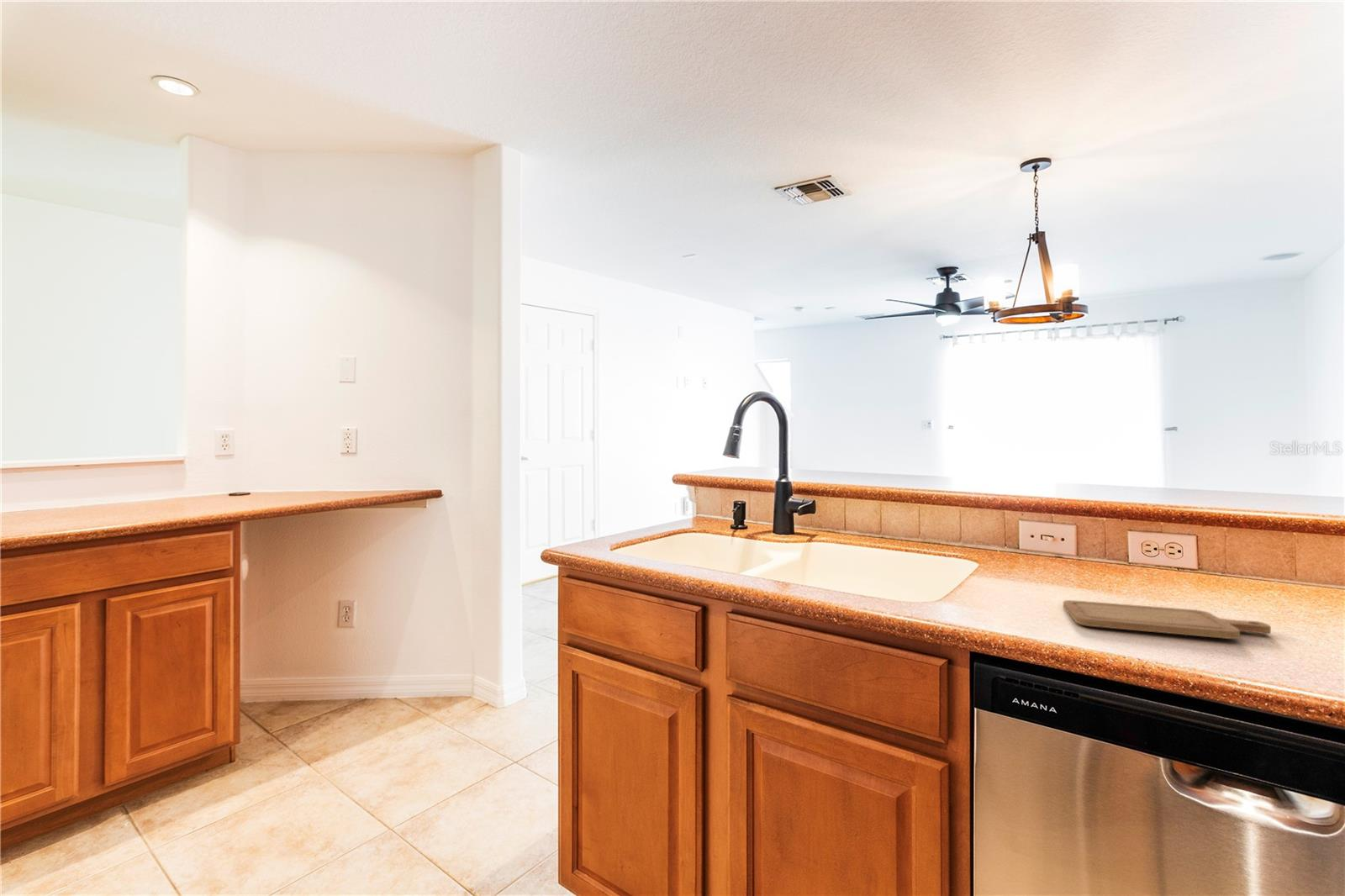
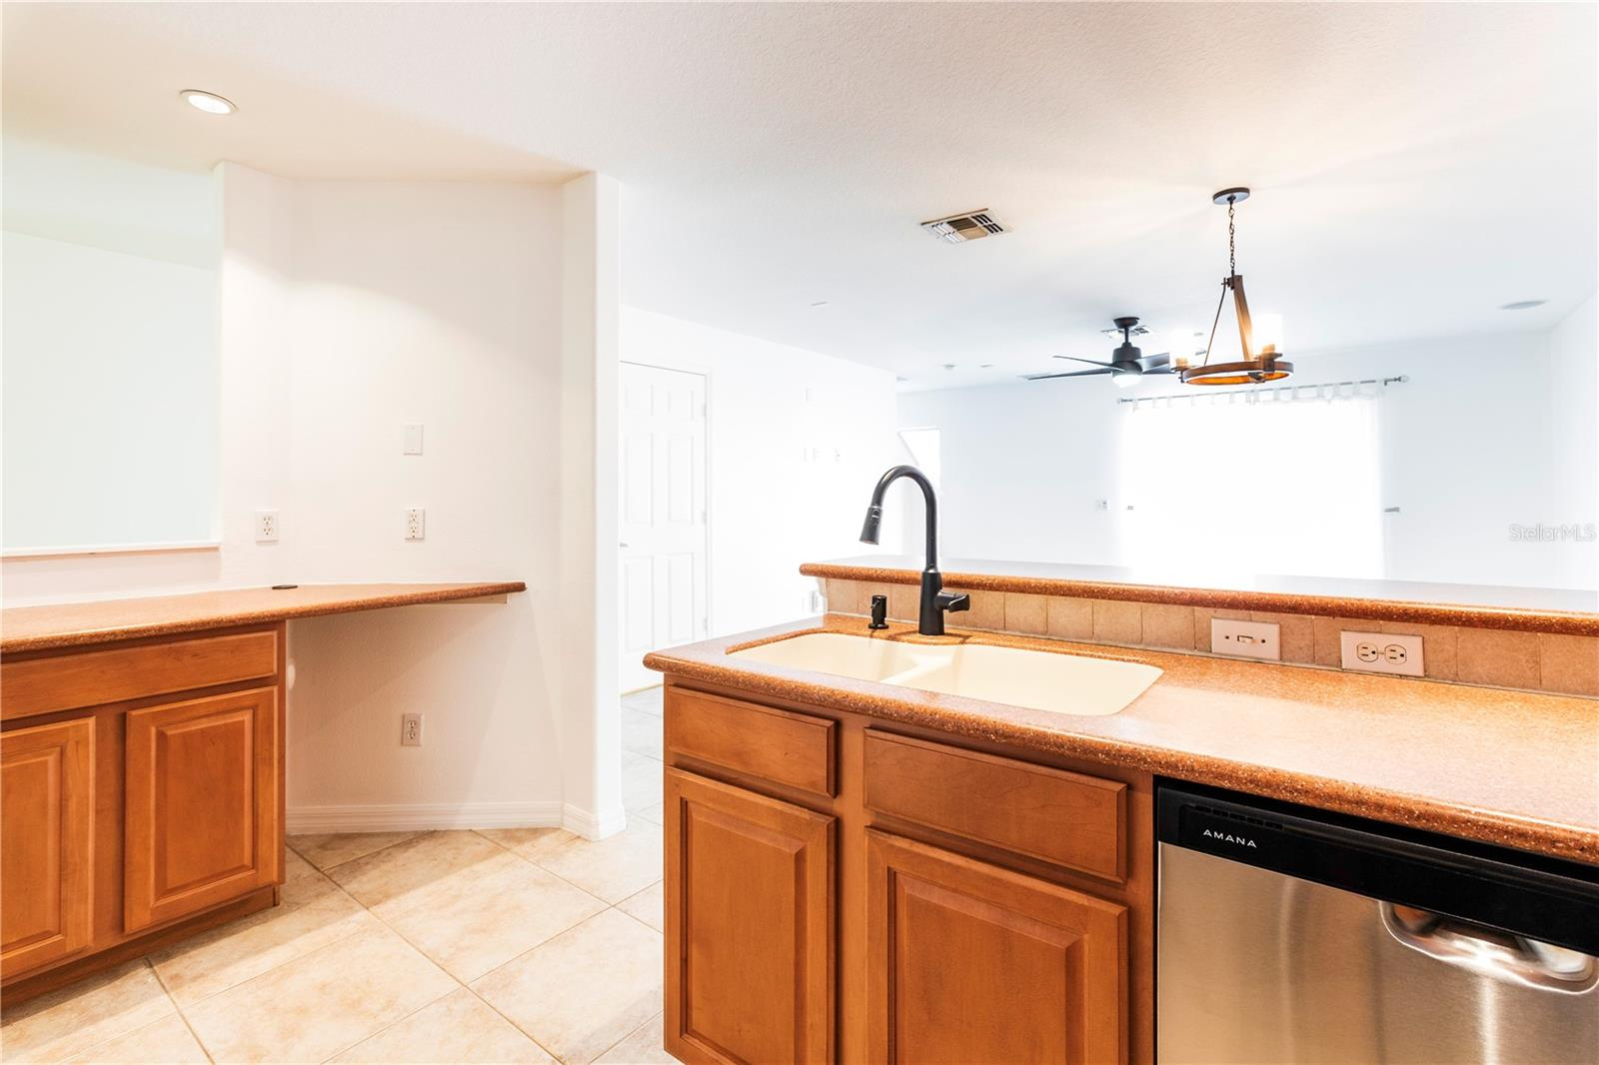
- chopping board [1063,599,1272,640]
